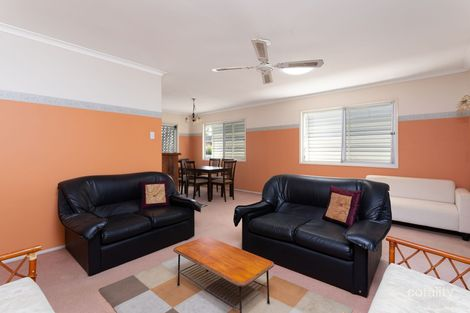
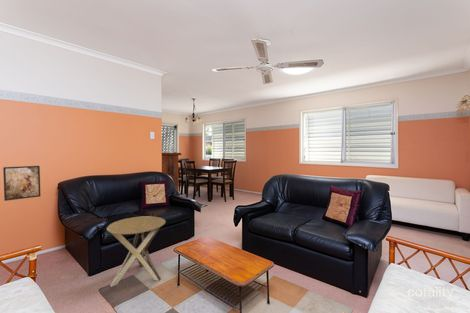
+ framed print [2,165,42,202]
+ side table [106,215,167,288]
